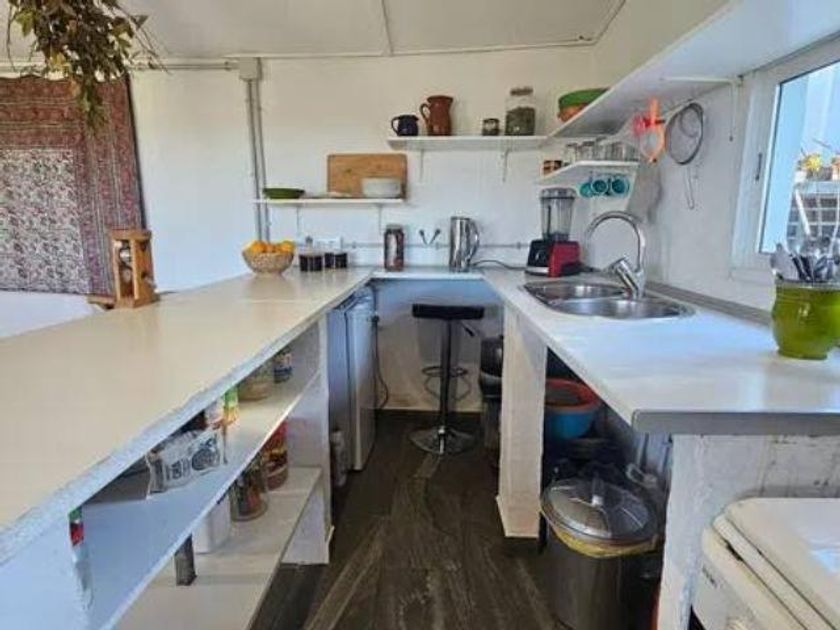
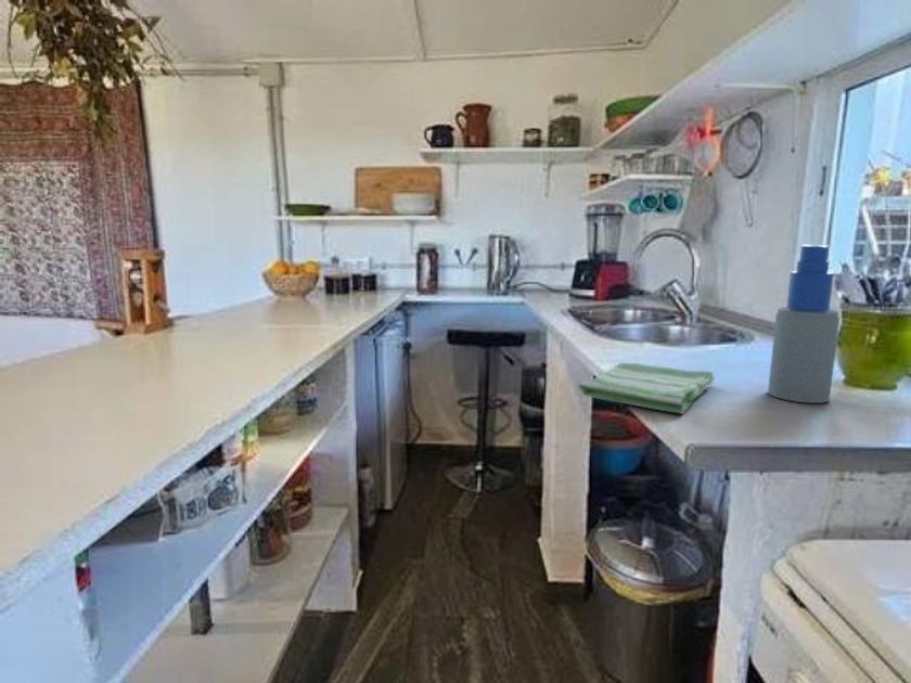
+ dish towel [576,362,716,415]
+ spray bottle [767,244,841,404]
